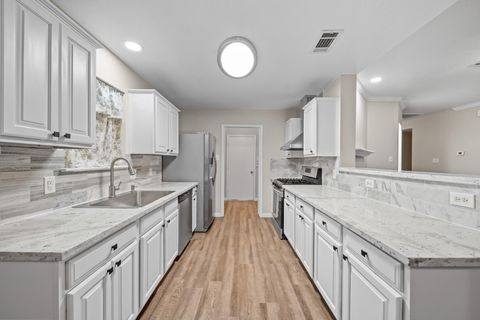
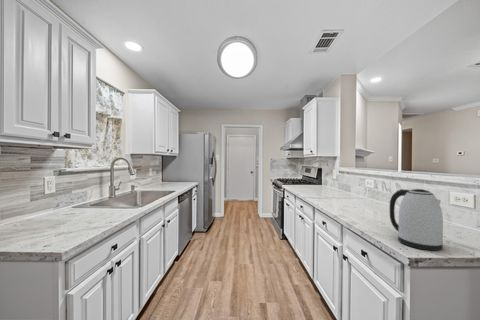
+ kettle [389,188,444,252]
